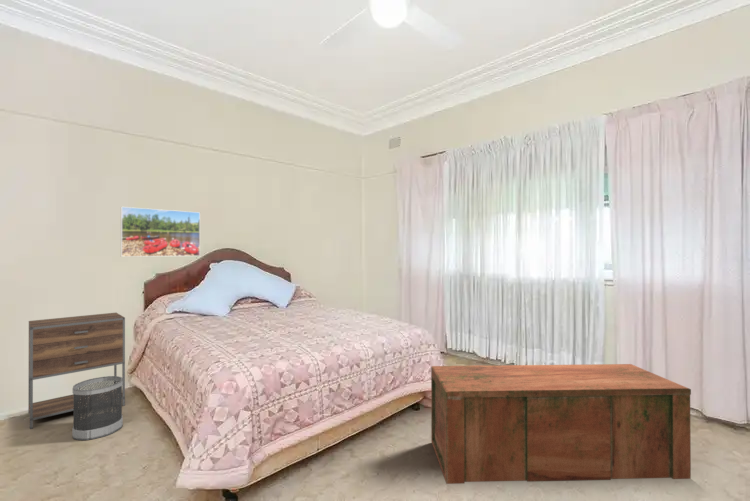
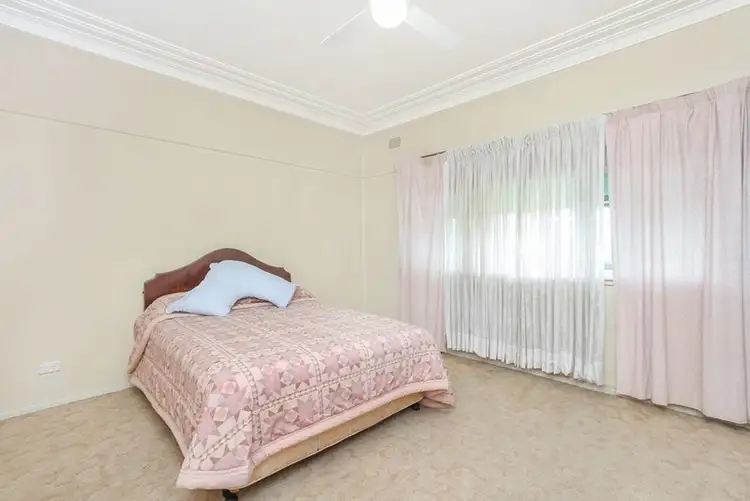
- nightstand [27,312,126,430]
- wastebasket [71,375,124,441]
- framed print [120,206,201,258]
- bench [430,363,692,485]
